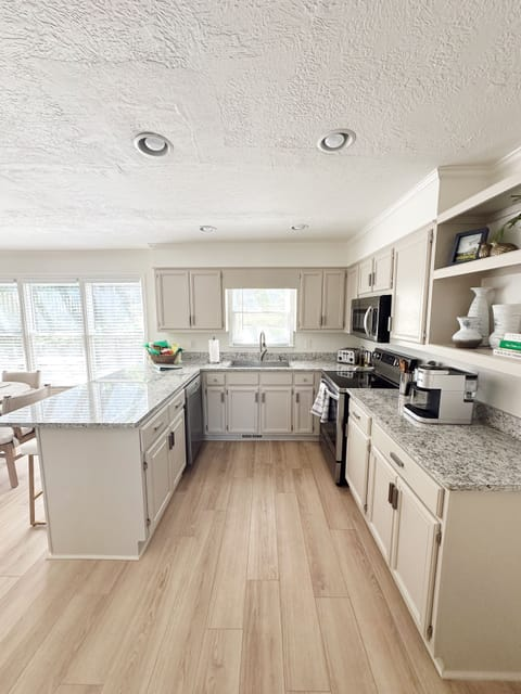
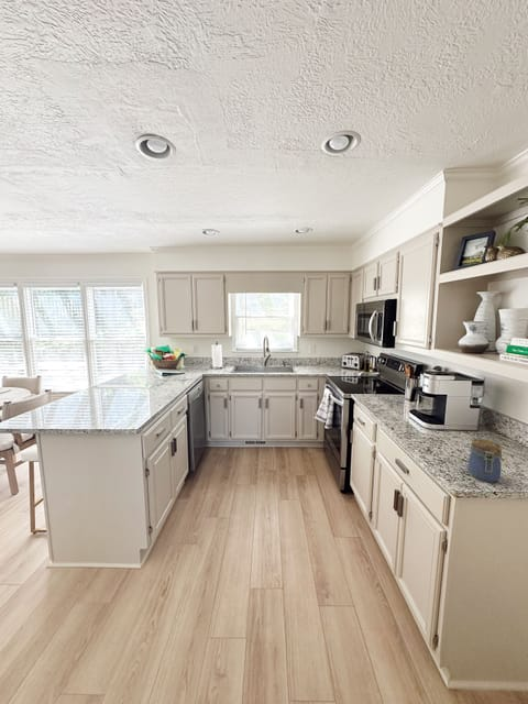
+ jar [468,438,503,483]
